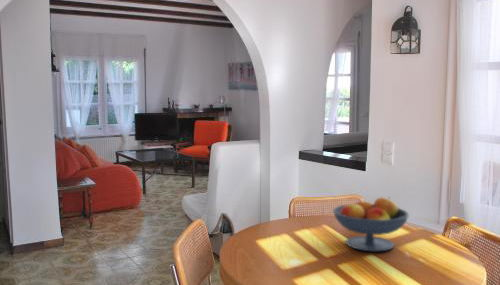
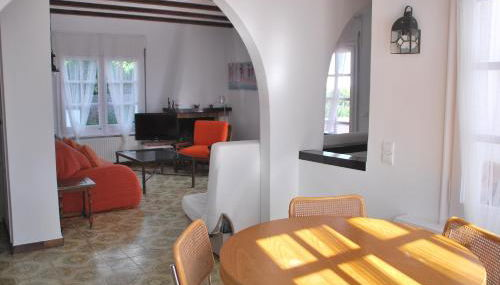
- fruit bowl [332,196,410,252]
